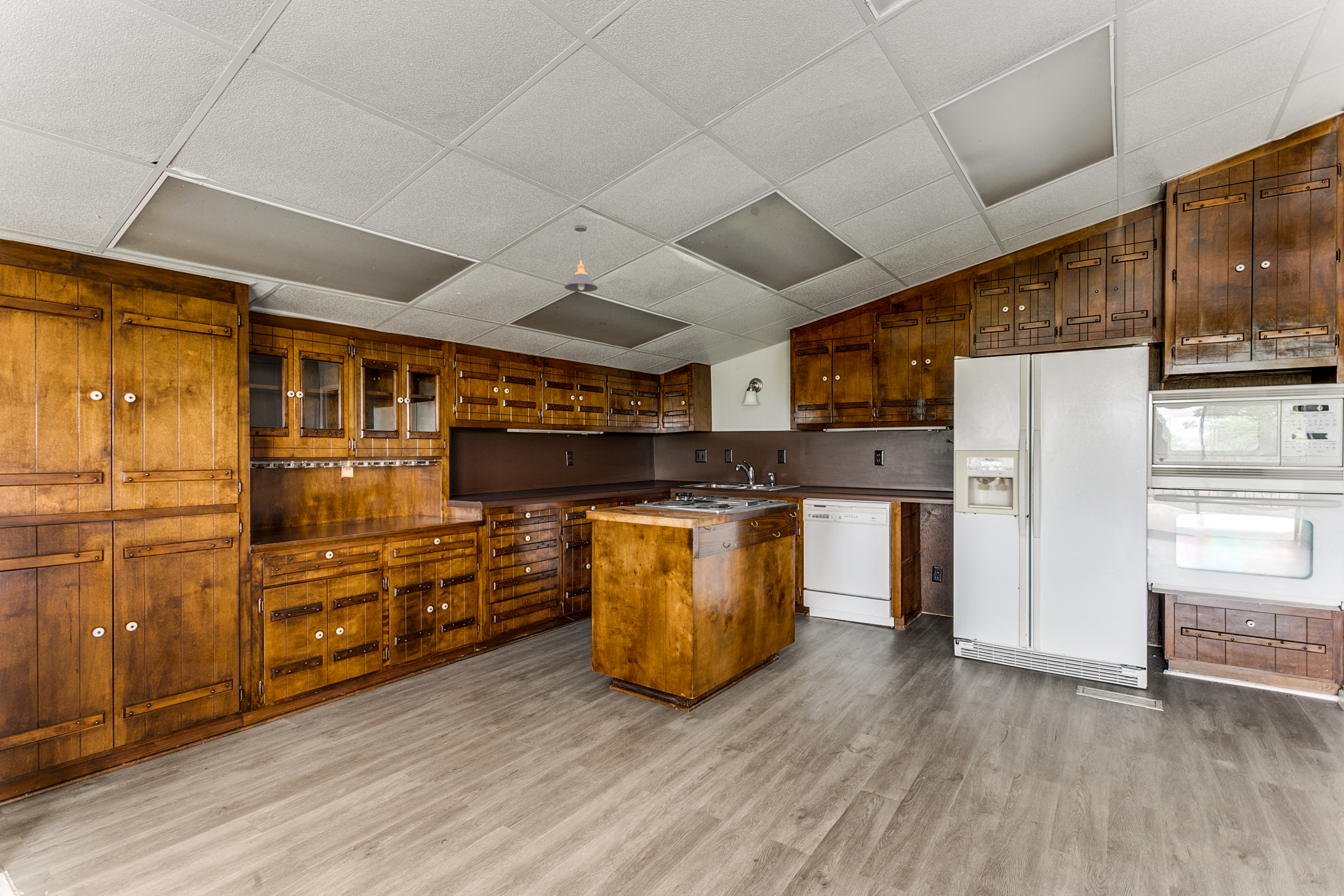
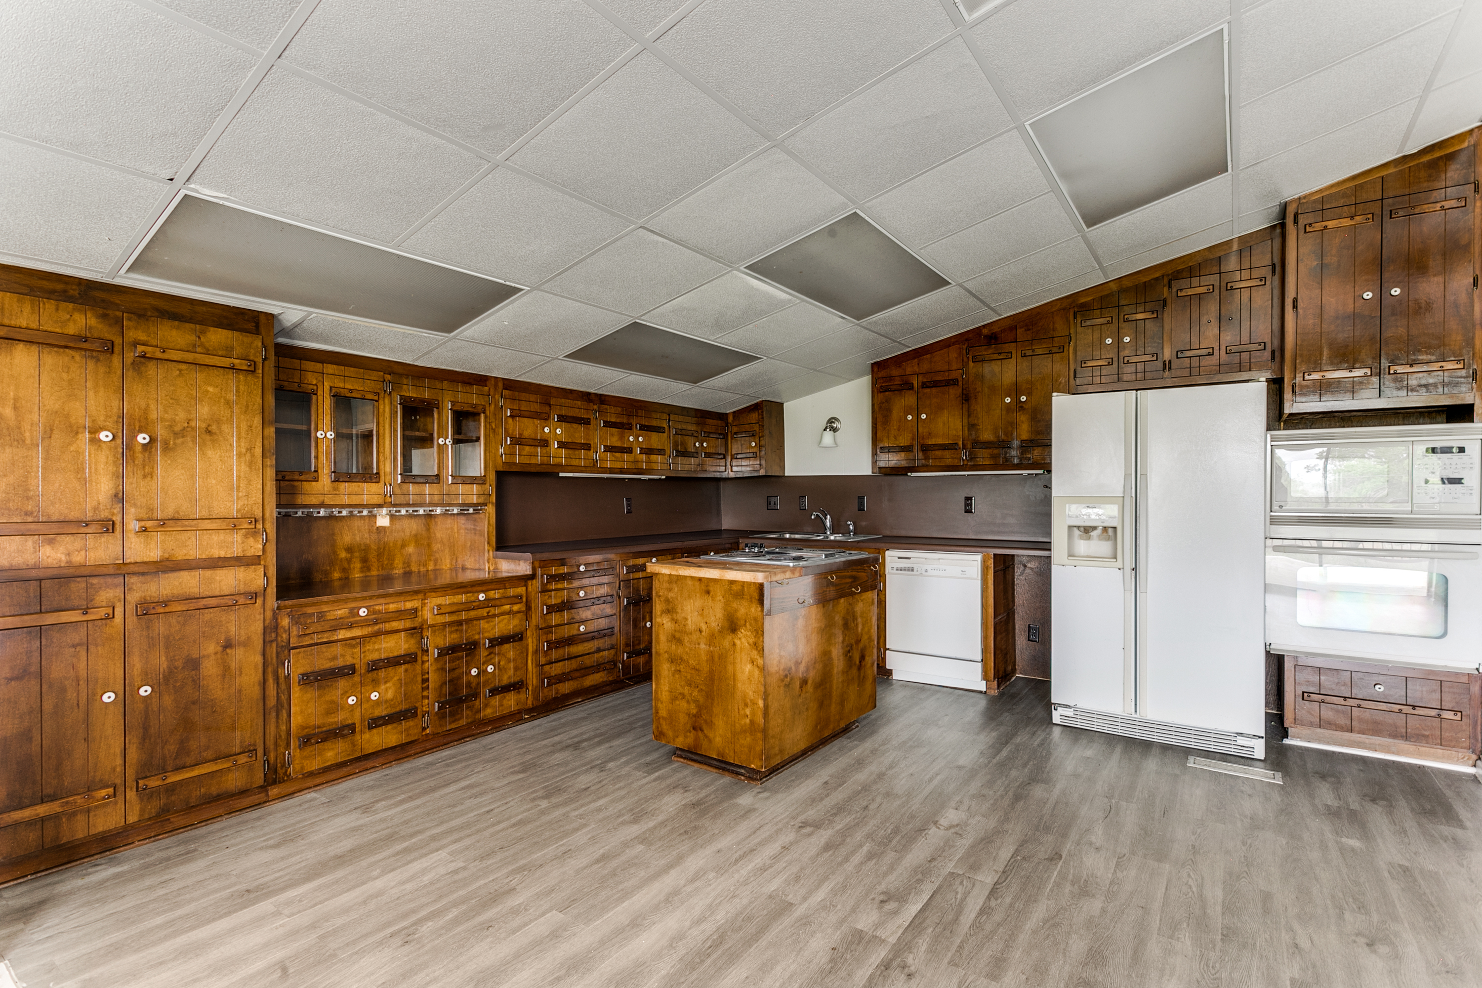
- pendant light [564,224,599,293]
